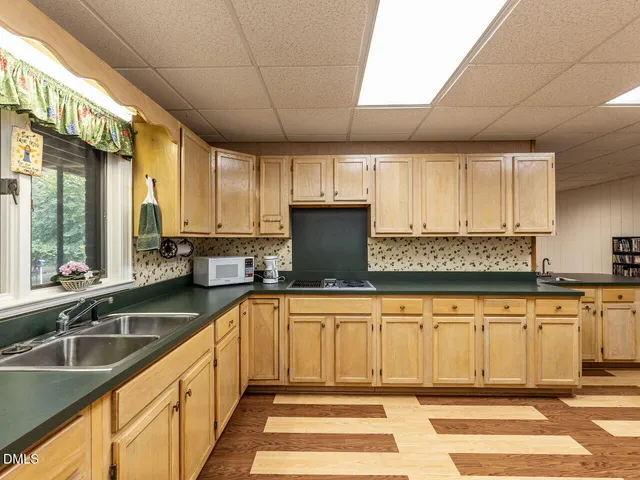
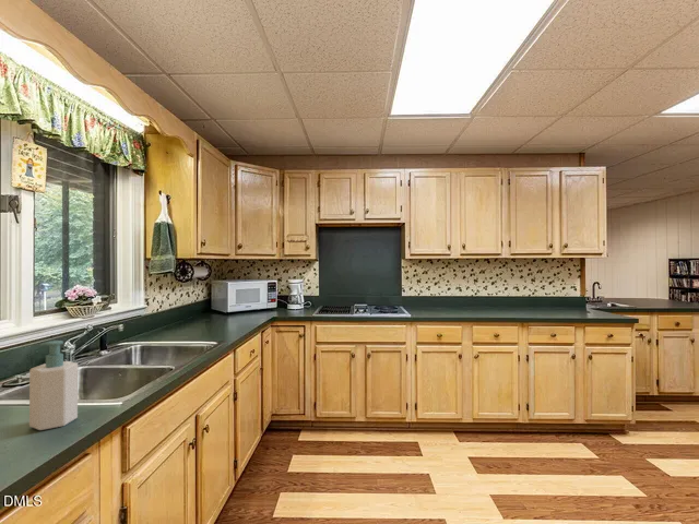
+ soap bottle [28,340,79,431]
